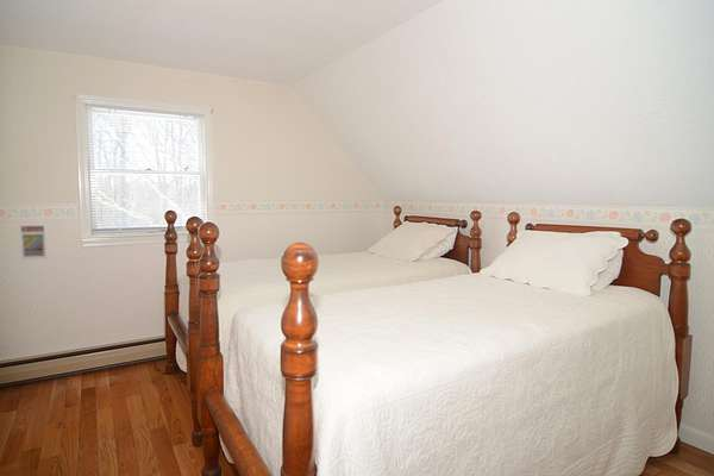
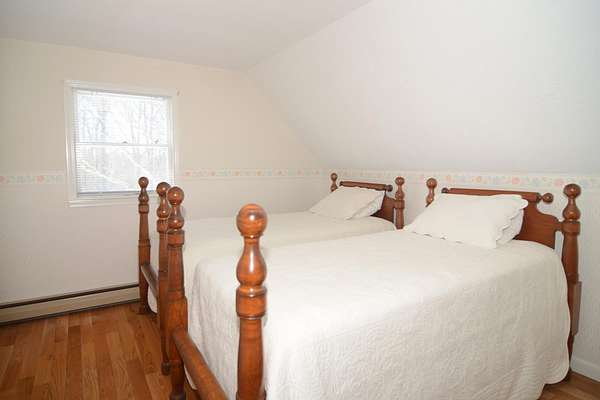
- trading card display case [19,224,48,261]
